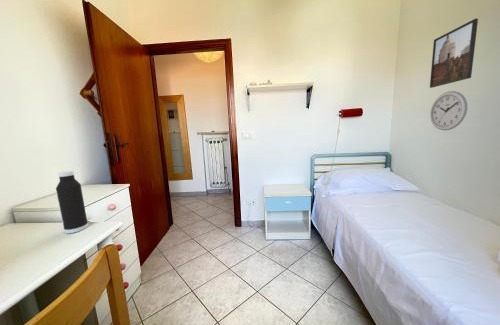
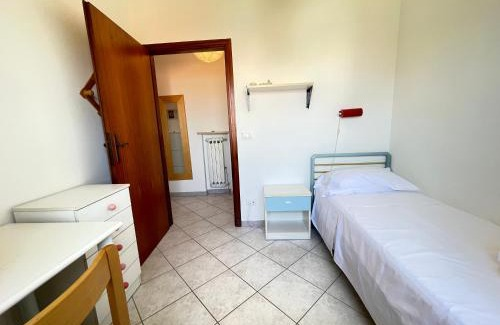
- wall clock [429,90,468,131]
- water bottle [55,170,89,234]
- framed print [429,18,479,89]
